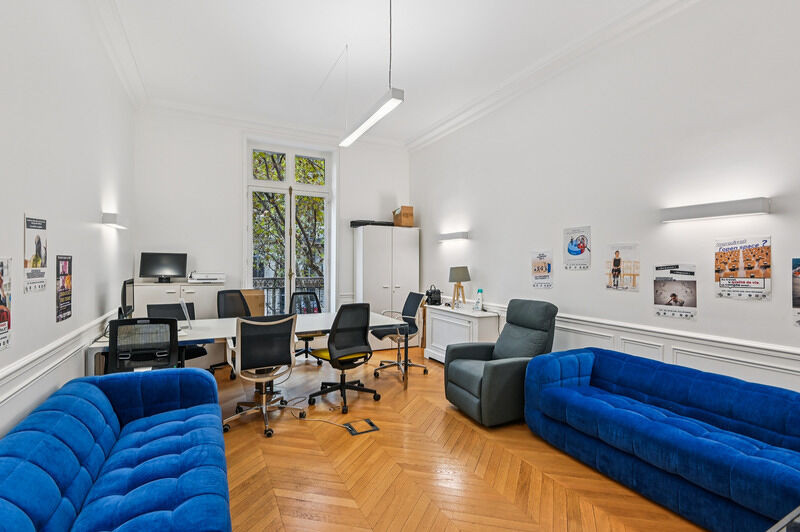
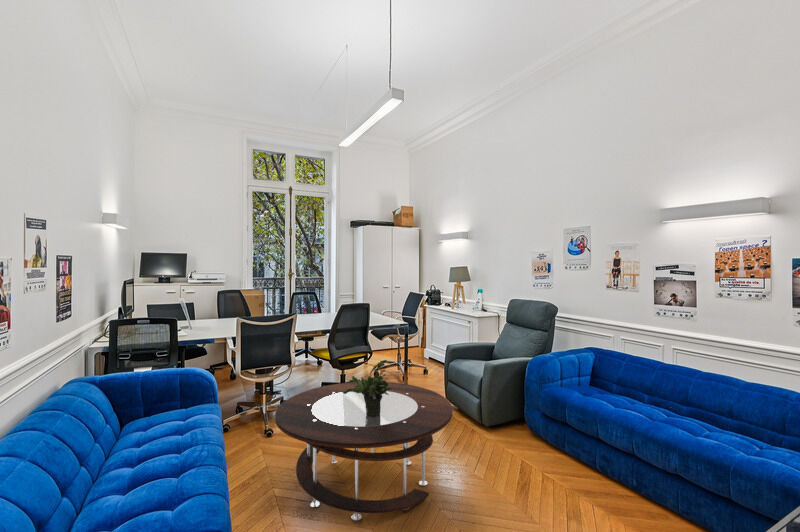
+ coffee table [274,381,454,521]
+ potted plant [343,359,391,417]
